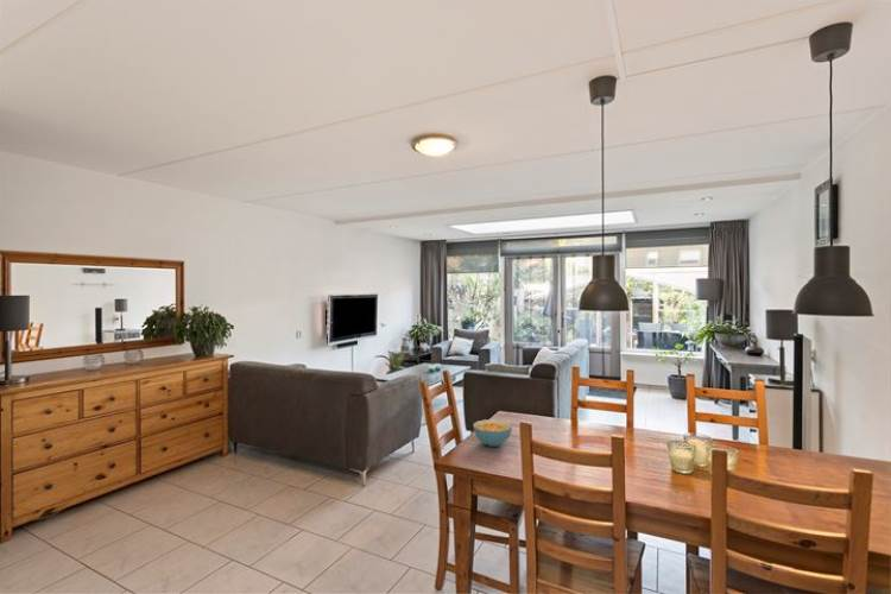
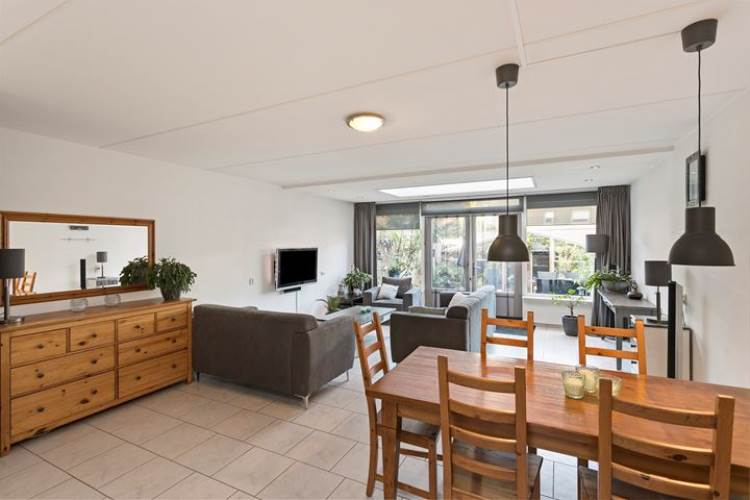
- cereal bowl [472,418,513,448]
